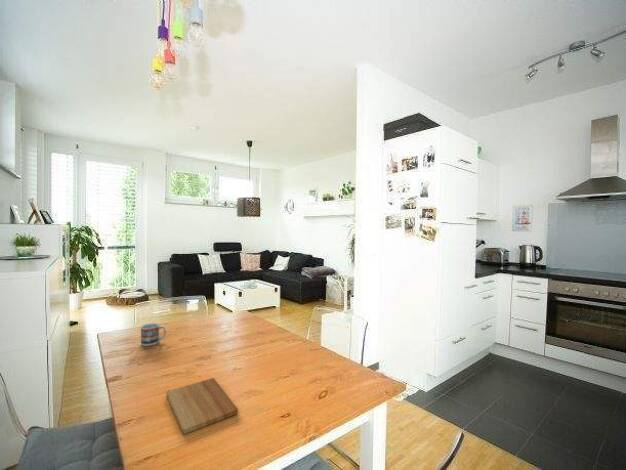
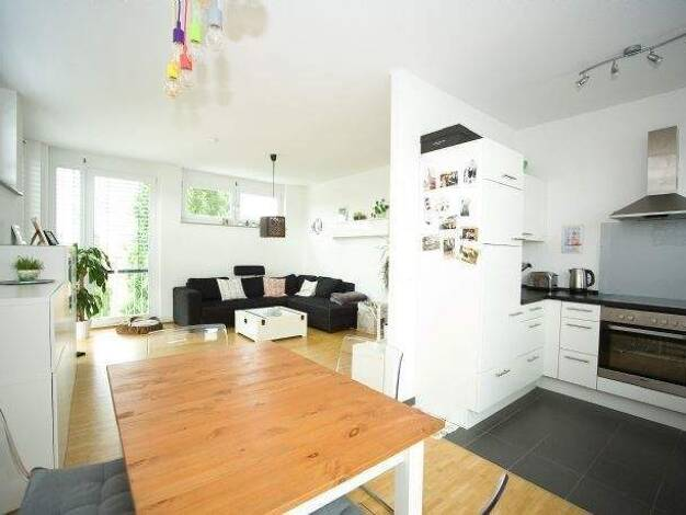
- cup [140,322,167,347]
- cutting board [165,377,239,435]
